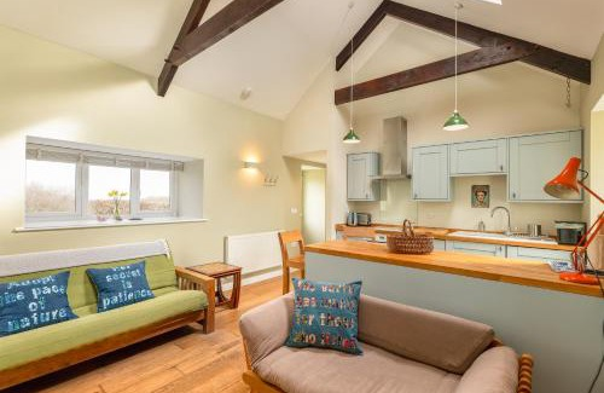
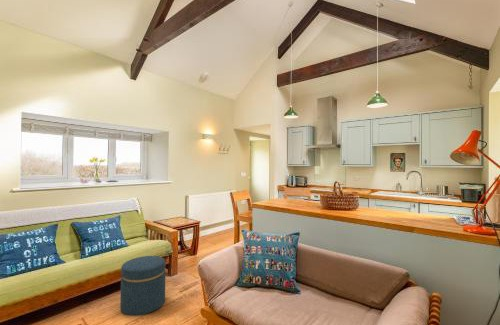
+ ottoman [120,255,166,316]
